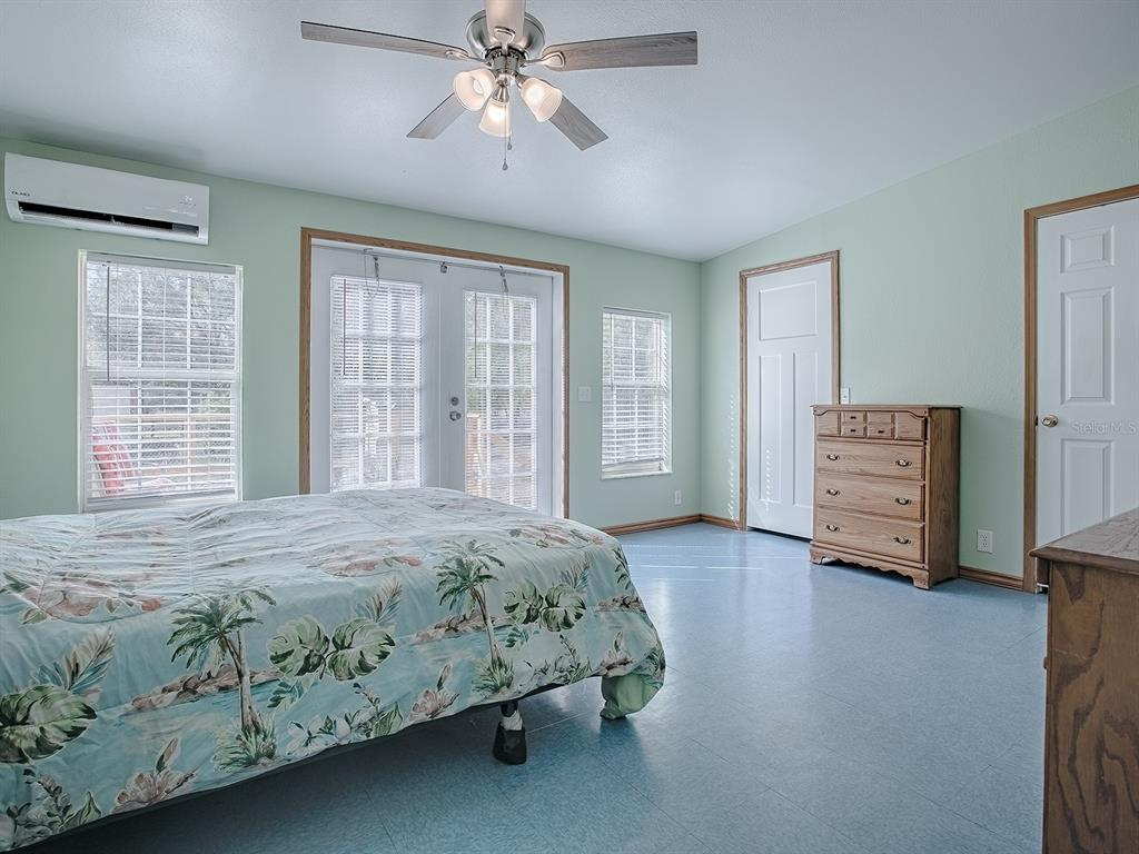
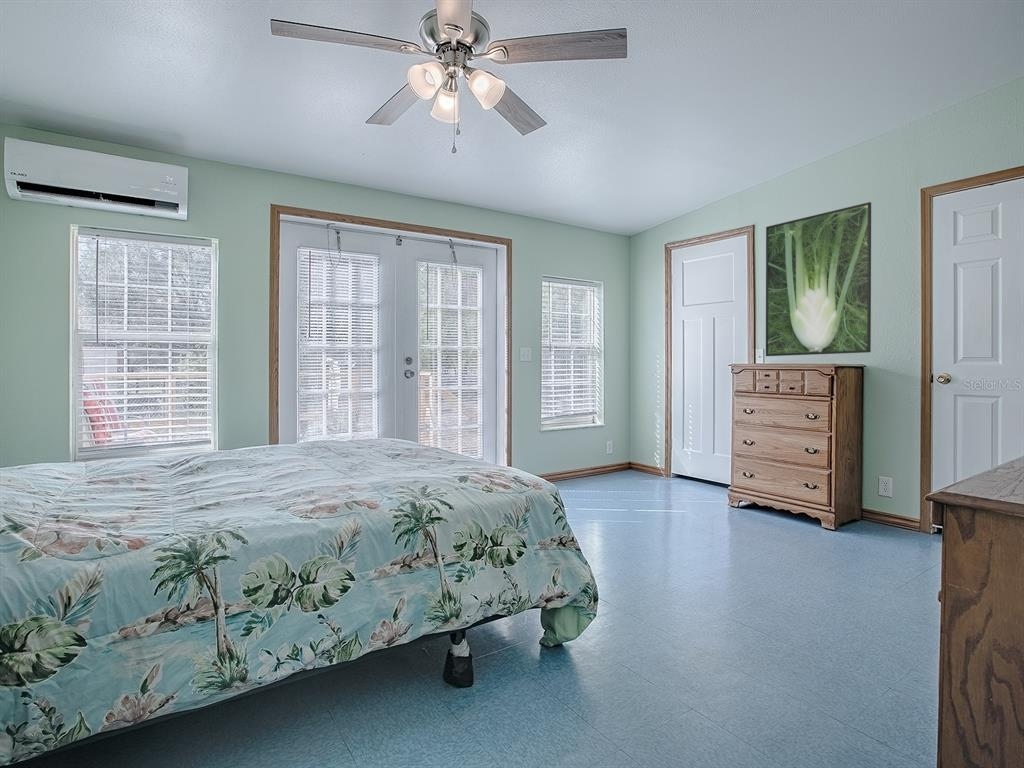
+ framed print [765,201,872,357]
